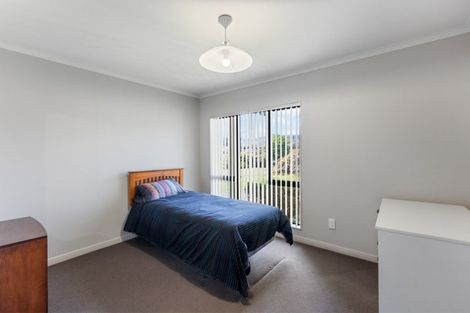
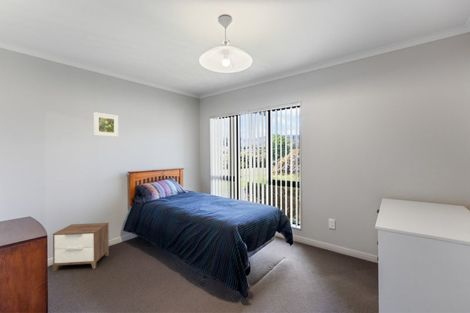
+ nightstand [52,222,110,272]
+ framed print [93,111,119,138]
